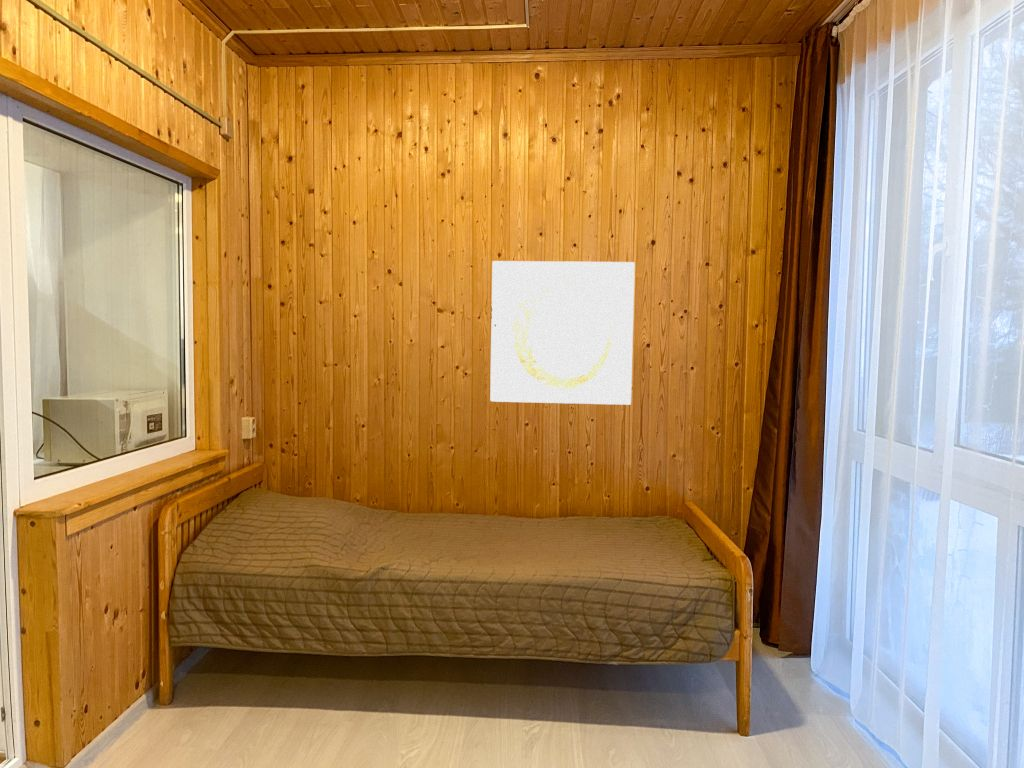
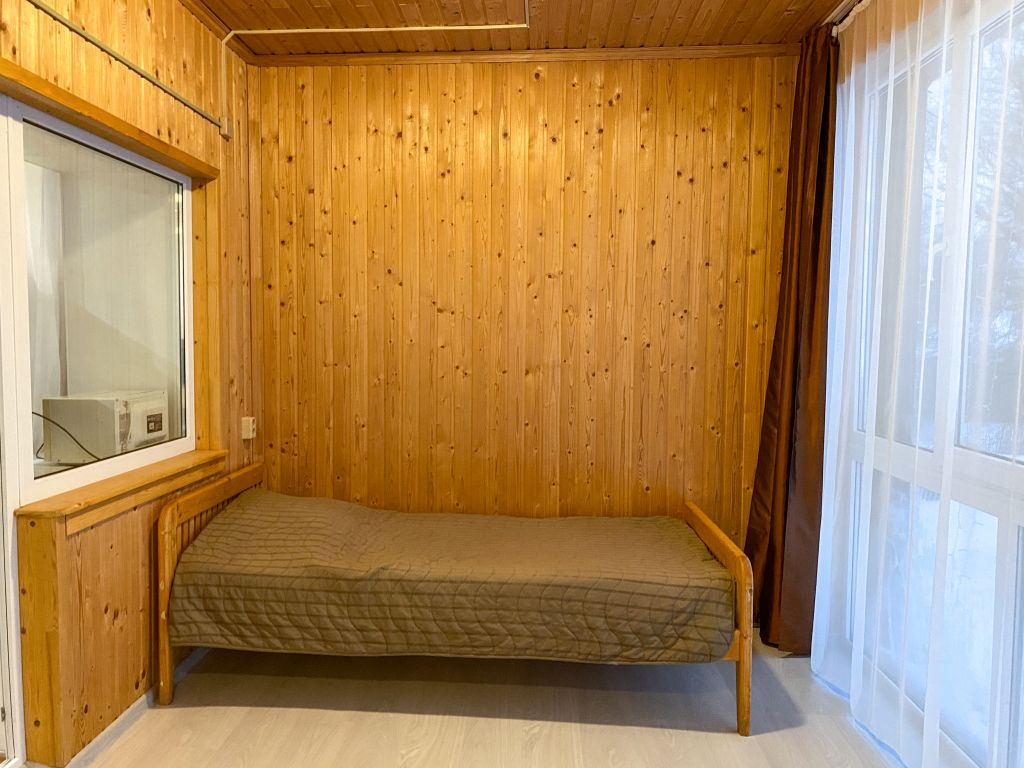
- wall art [489,260,636,406]
